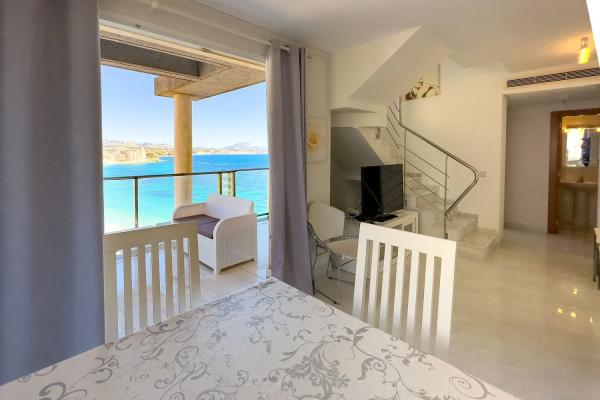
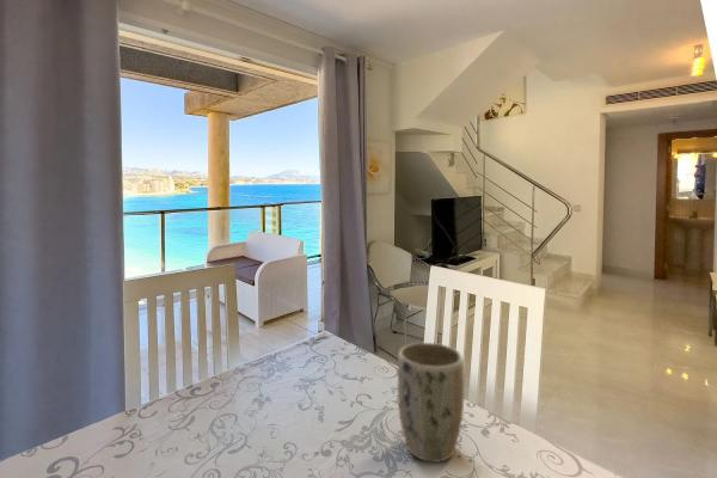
+ plant pot [397,342,465,464]
